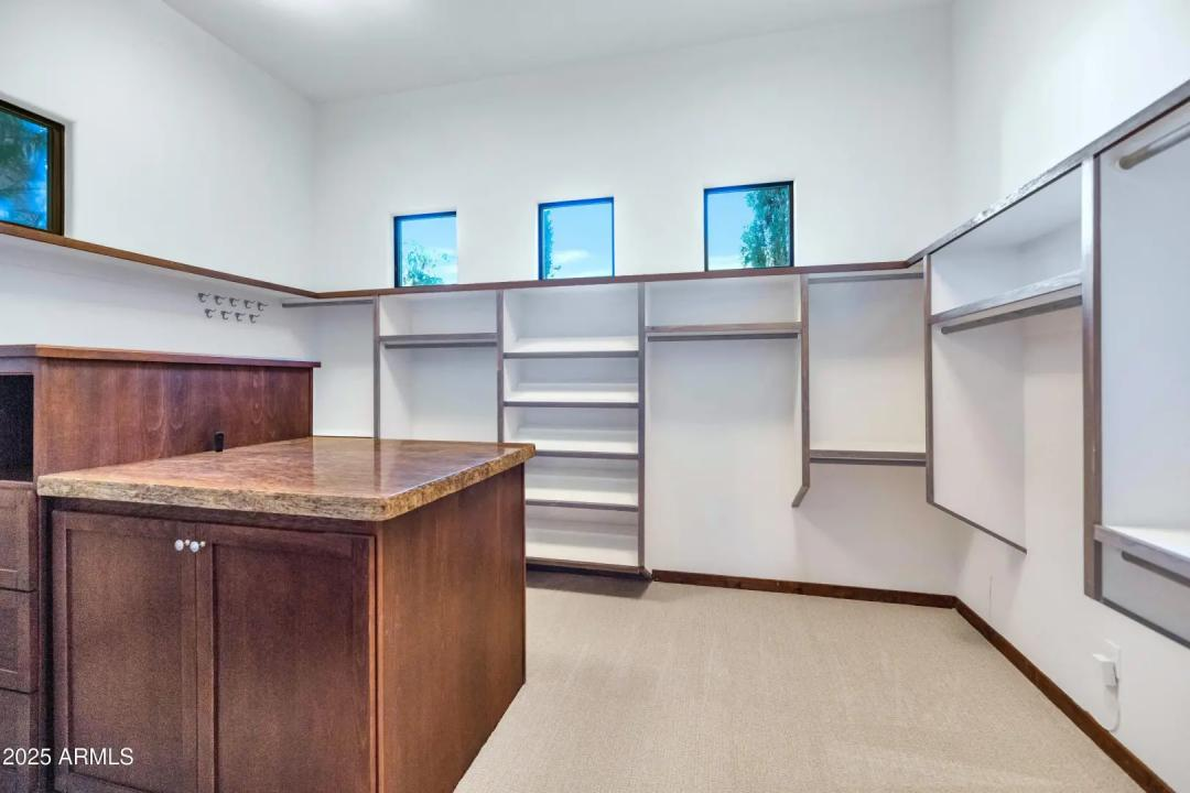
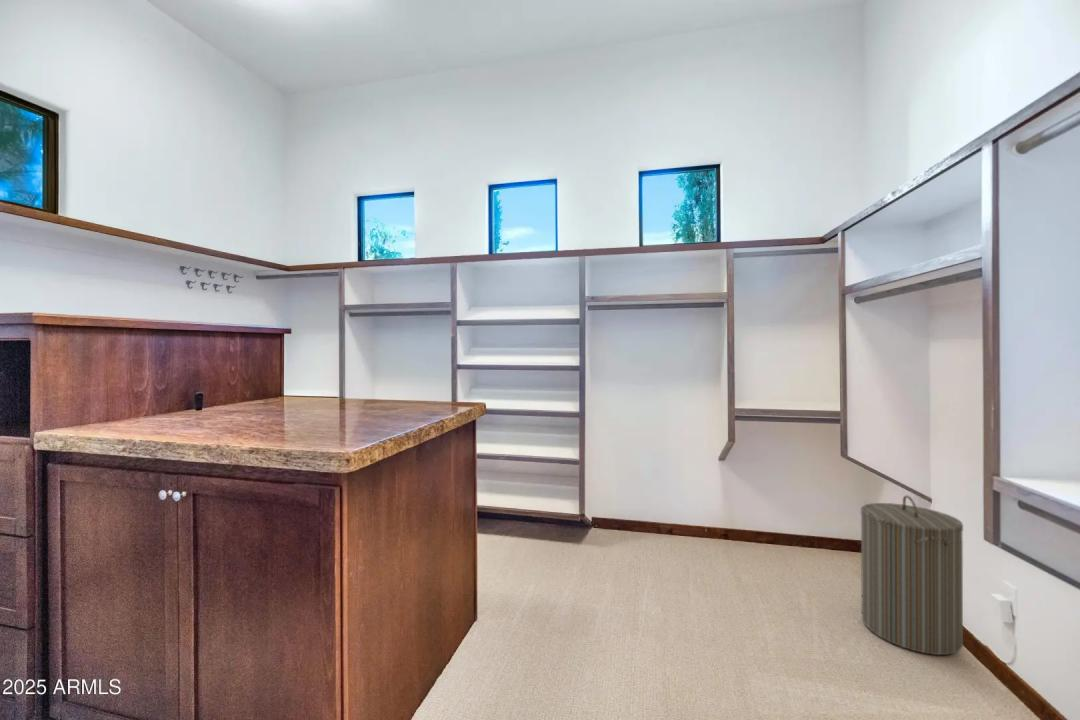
+ laundry hamper [860,494,964,656]
